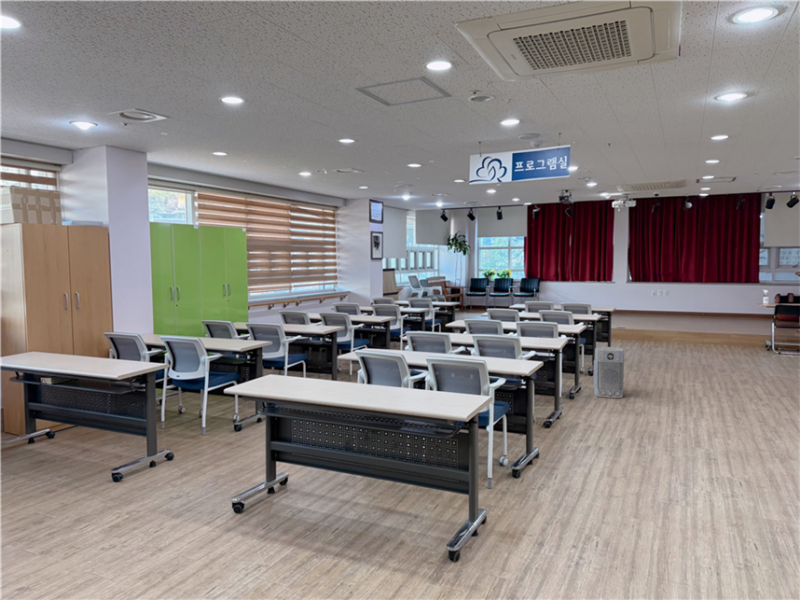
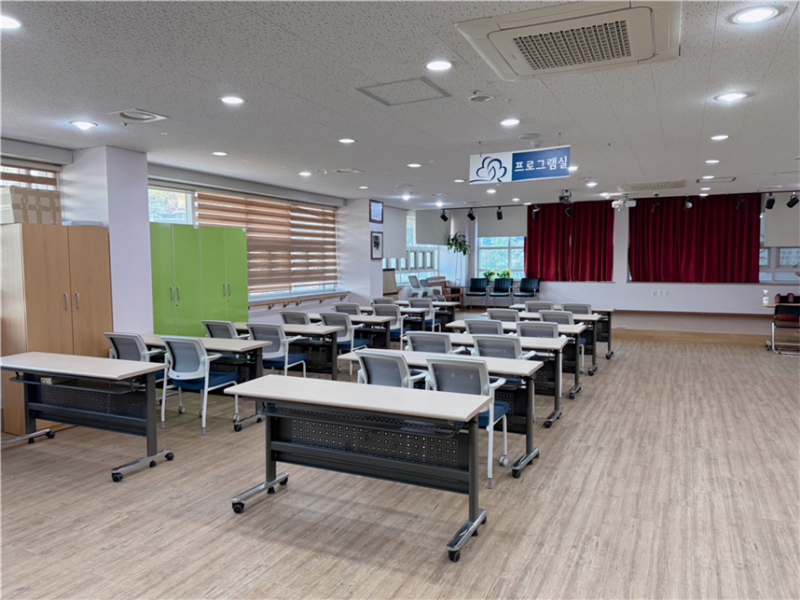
- air purifier [593,346,625,399]
